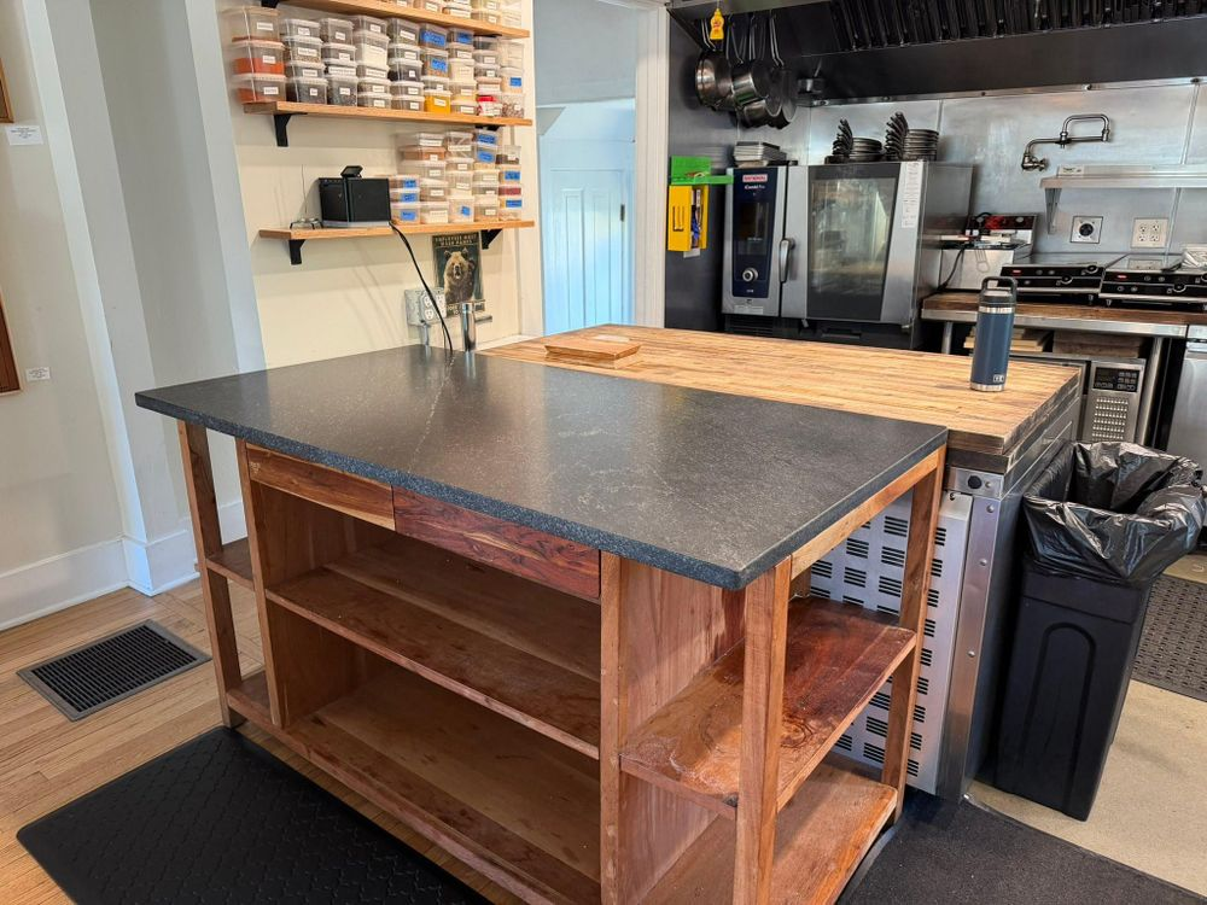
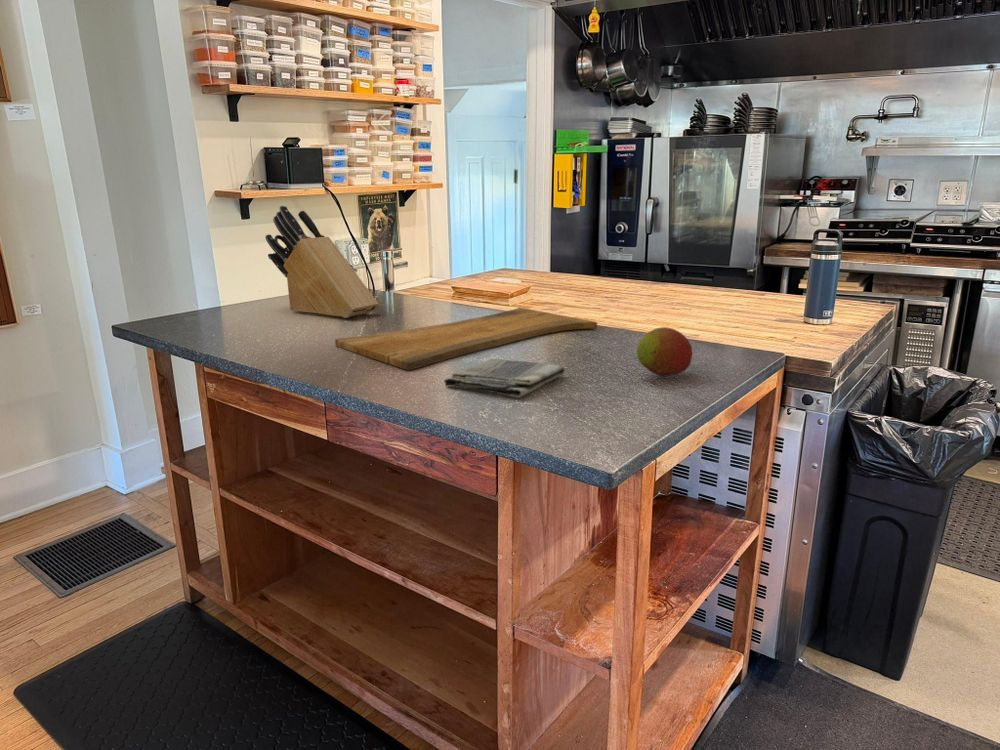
+ dish towel [443,358,566,398]
+ cutting board [334,306,598,371]
+ knife block [265,204,380,319]
+ fruit [636,326,693,377]
